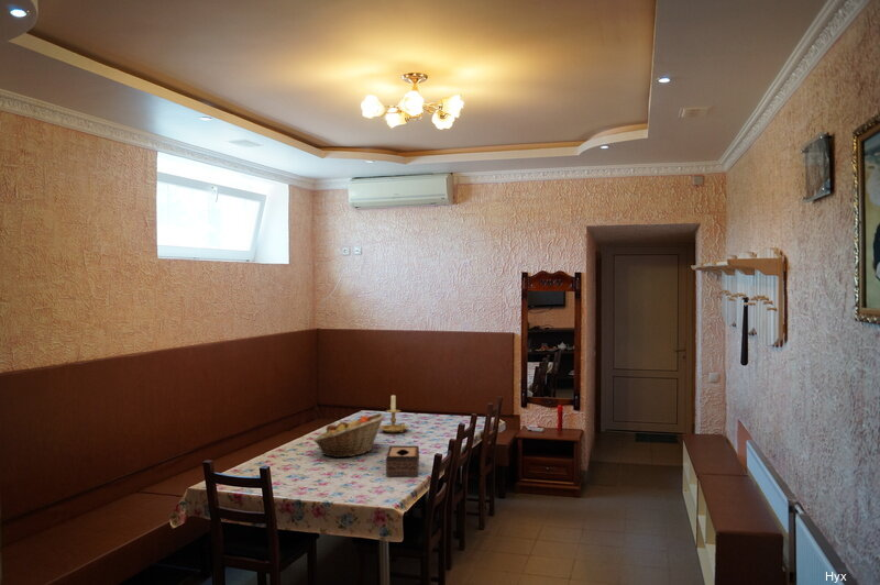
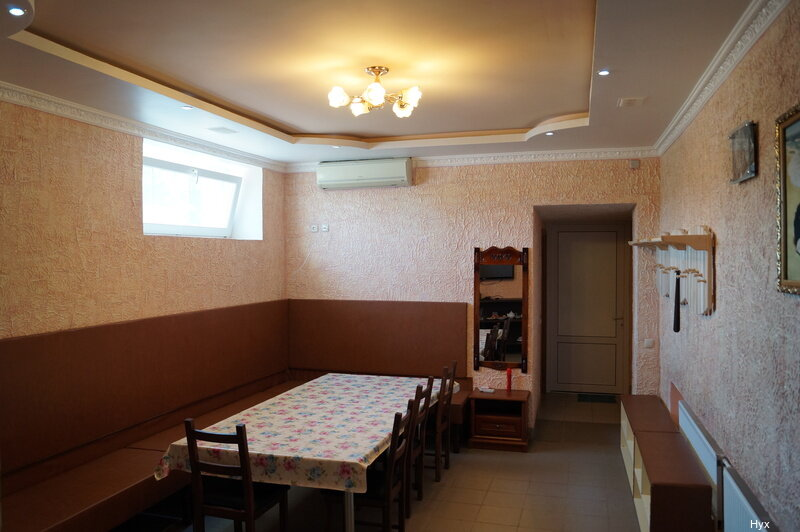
- candle holder [378,393,409,433]
- fruit basket [312,412,386,459]
- tissue box [385,444,420,477]
